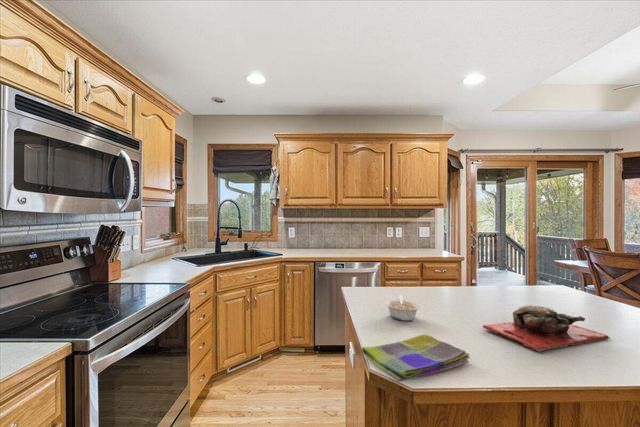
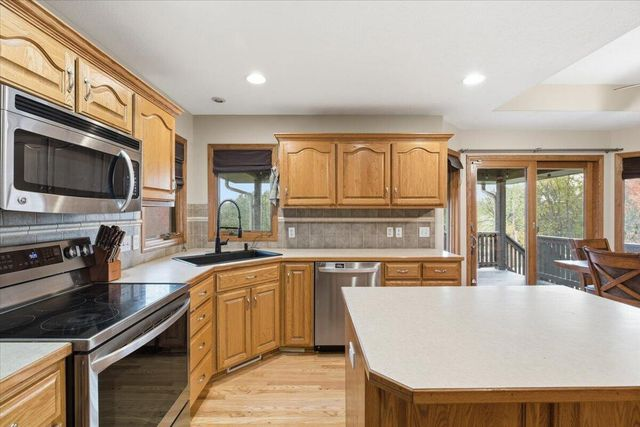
- cutting board [482,305,611,352]
- legume [385,294,421,322]
- dish towel [361,333,471,382]
